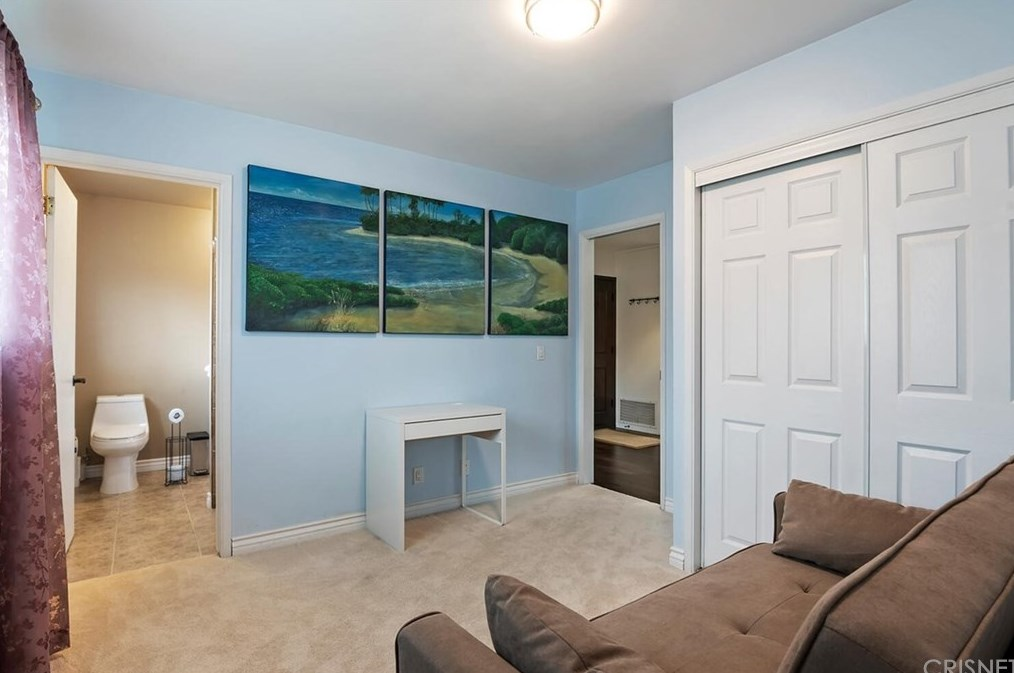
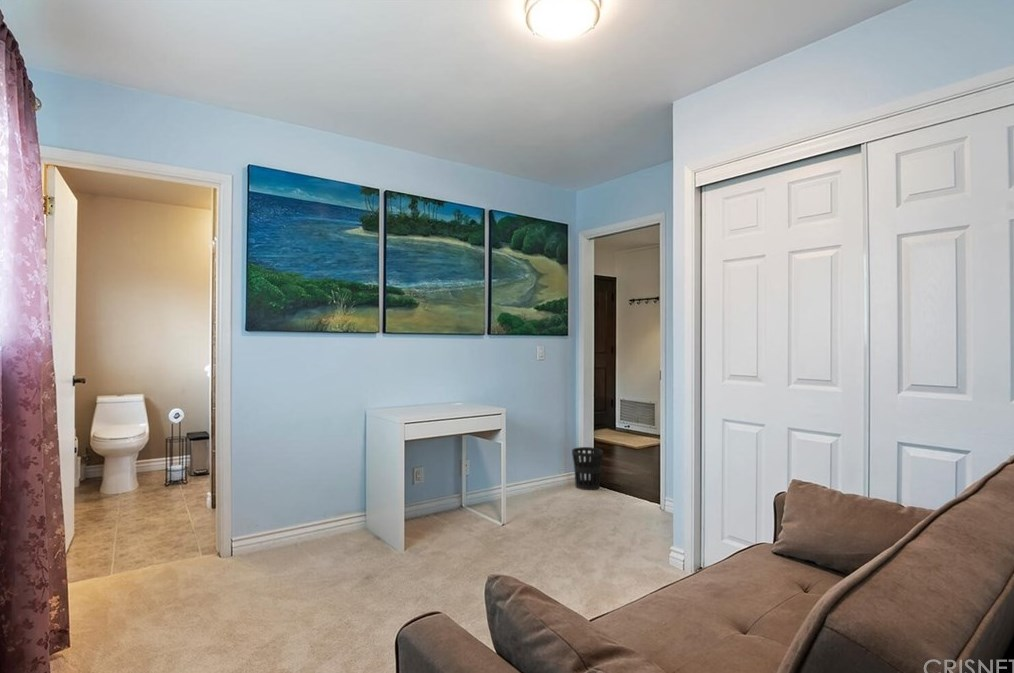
+ wastebasket [571,446,604,491]
